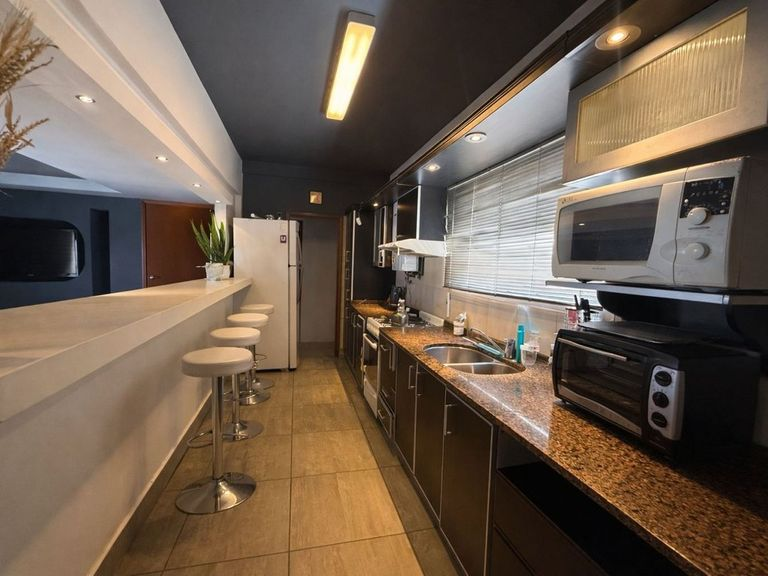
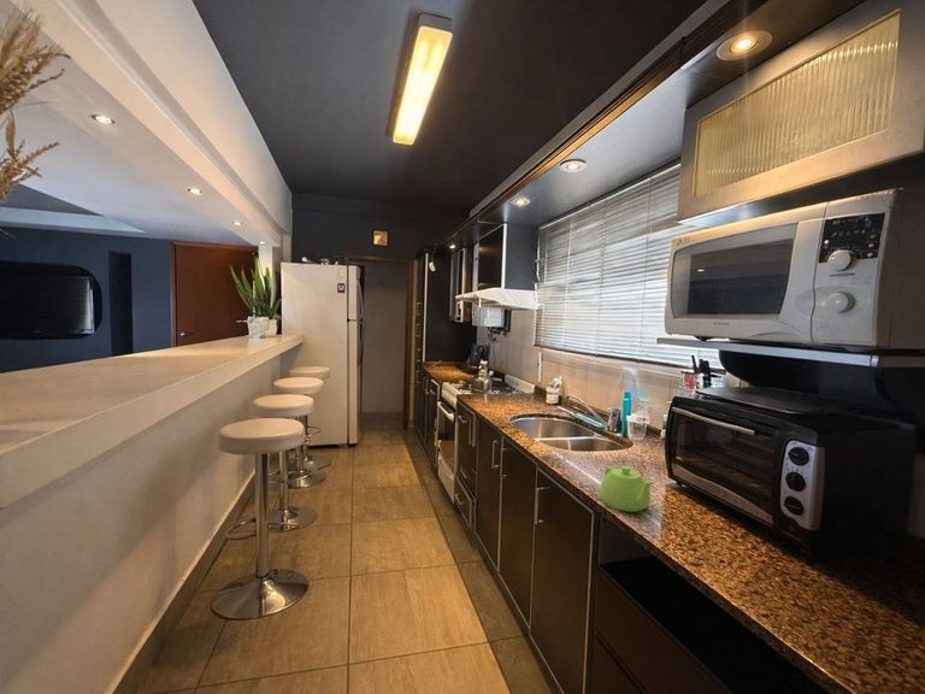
+ teapot [599,465,655,513]
